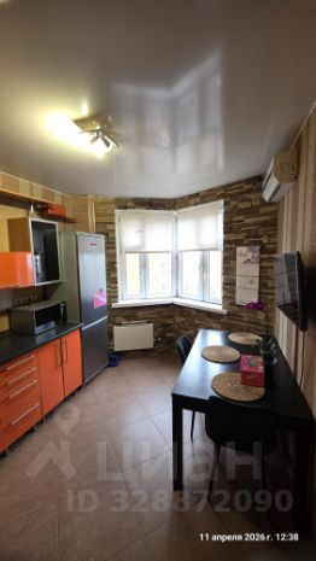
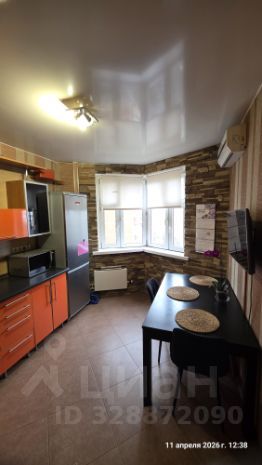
- tissue box [239,353,265,388]
